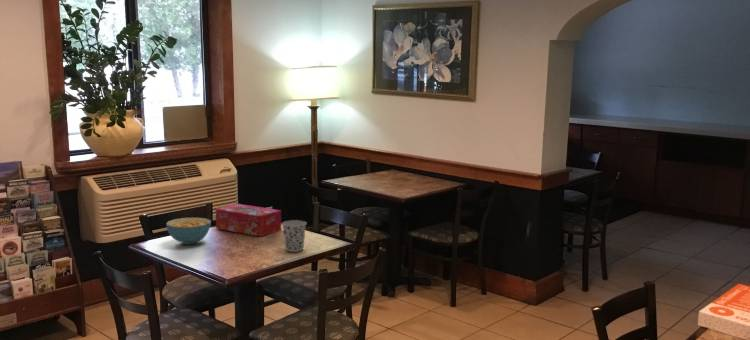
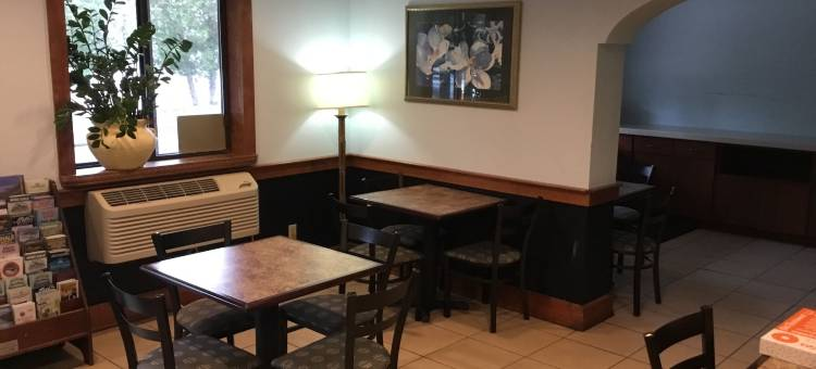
- cereal bowl [165,217,212,245]
- tissue box [215,203,282,237]
- cup [281,219,308,253]
